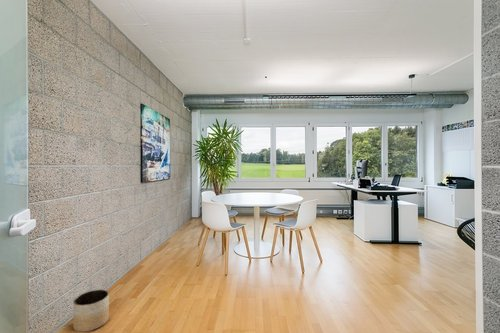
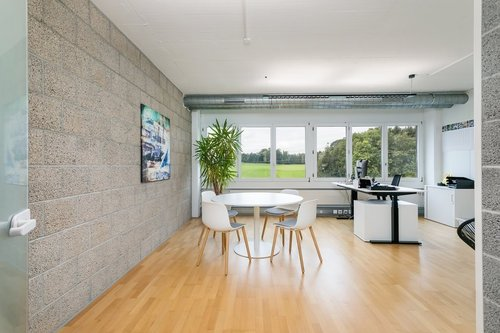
- planter [72,289,110,333]
